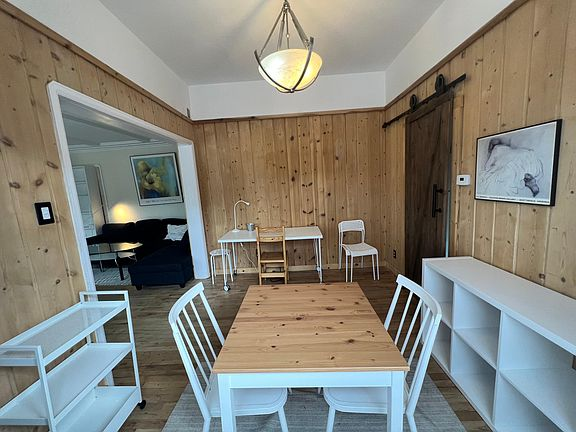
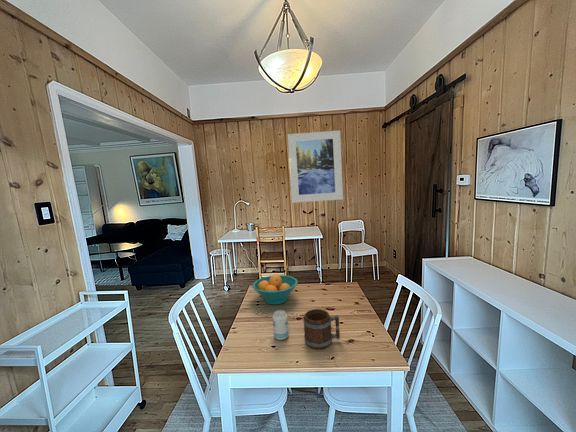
+ beverage can [272,309,290,341]
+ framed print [287,129,344,204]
+ mug [302,308,341,350]
+ fruit bowl [251,274,299,305]
